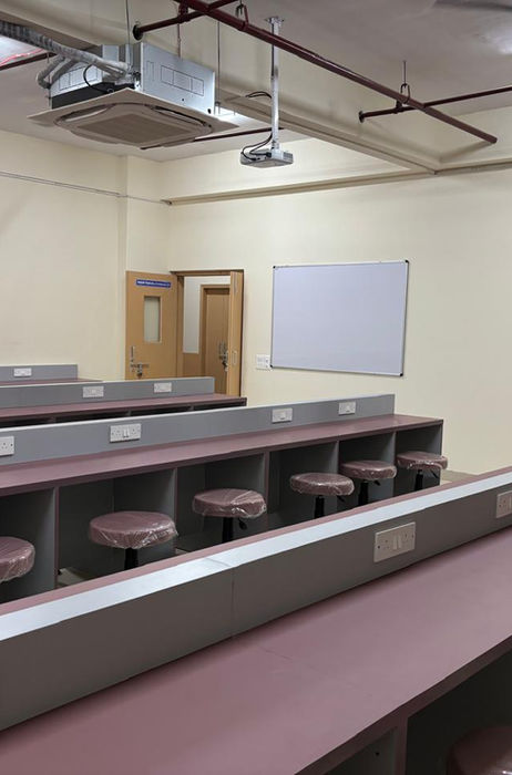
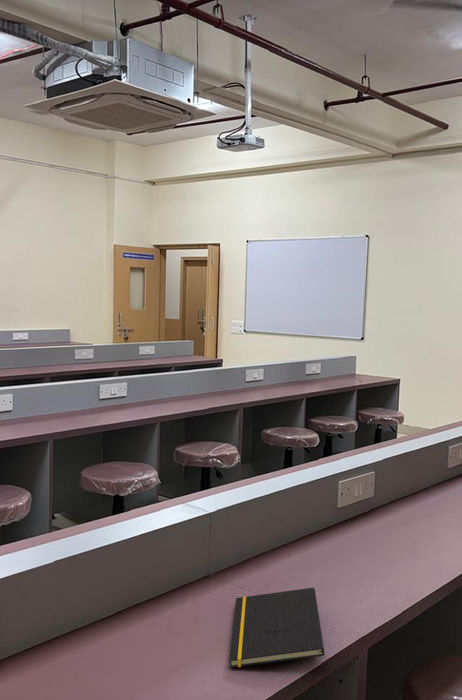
+ notepad [228,587,325,669]
